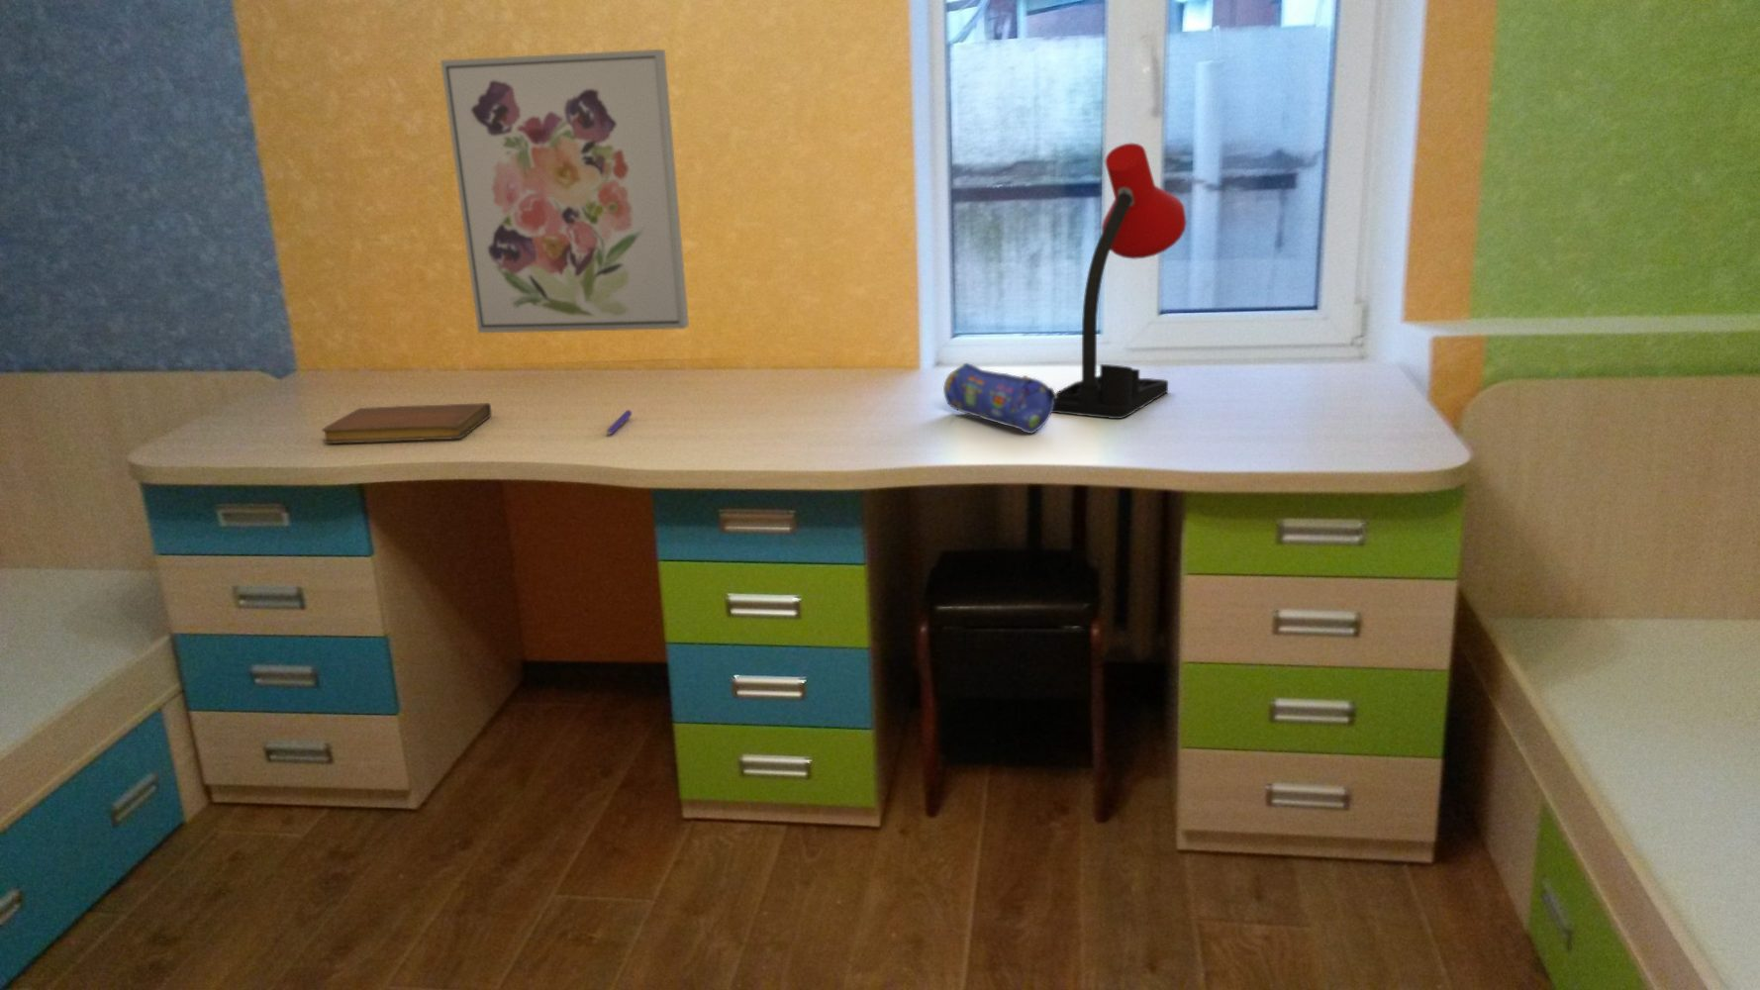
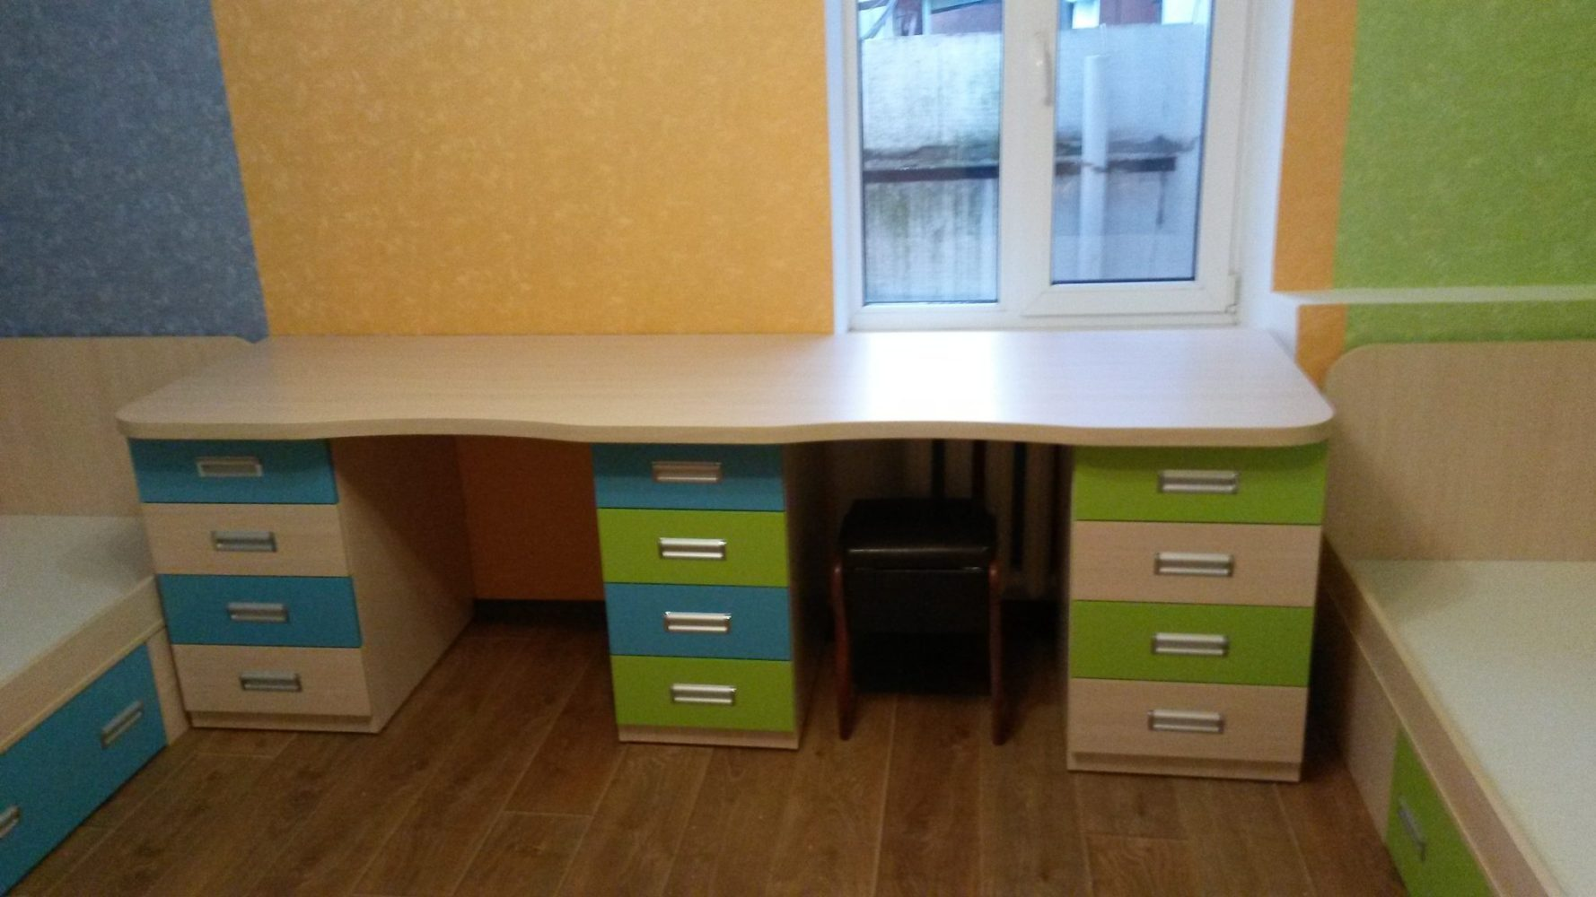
- wall art [440,48,690,334]
- notebook [320,403,493,445]
- pencil case [943,363,1058,435]
- pen [606,409,632,435]
- desk lamp [1052,143,1188,419]
